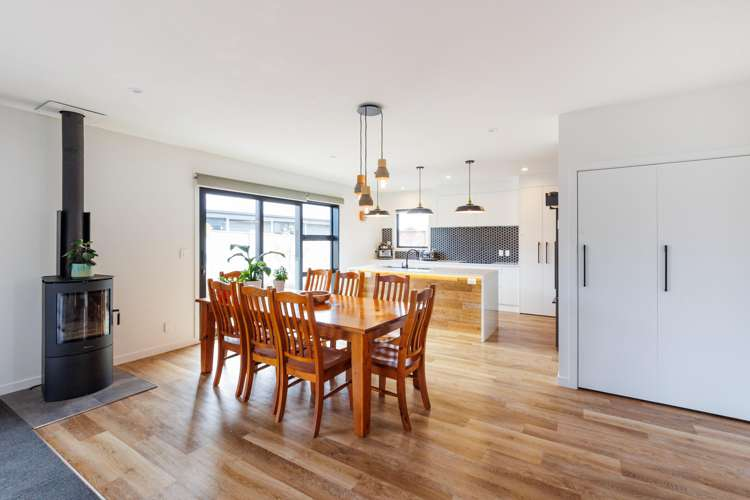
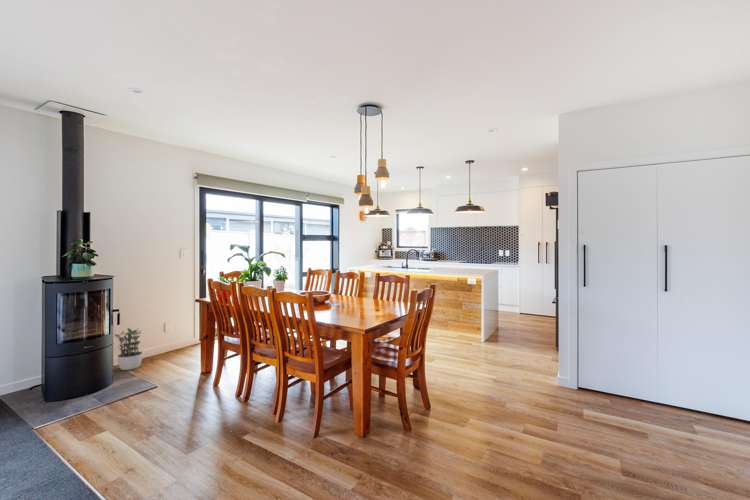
+ potted plant [114,327,143,371]
